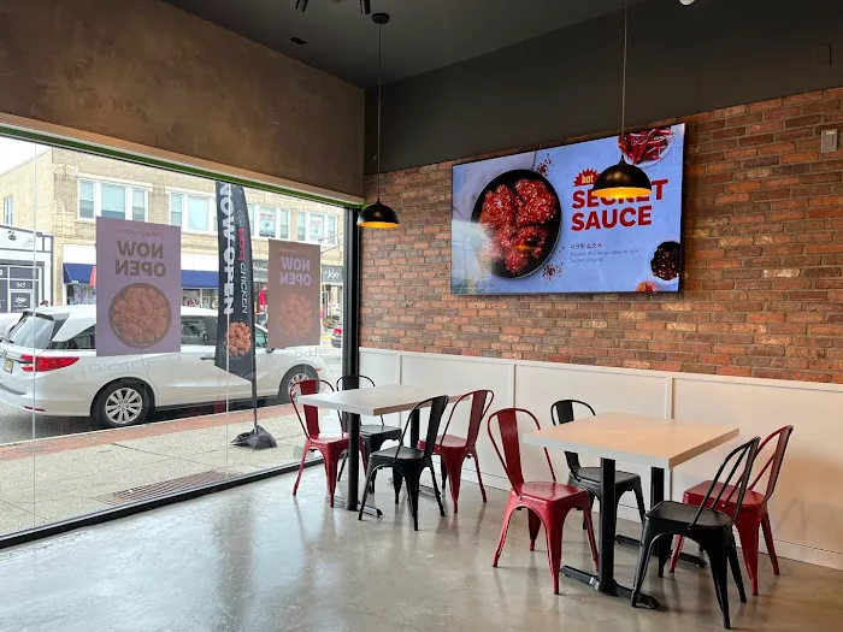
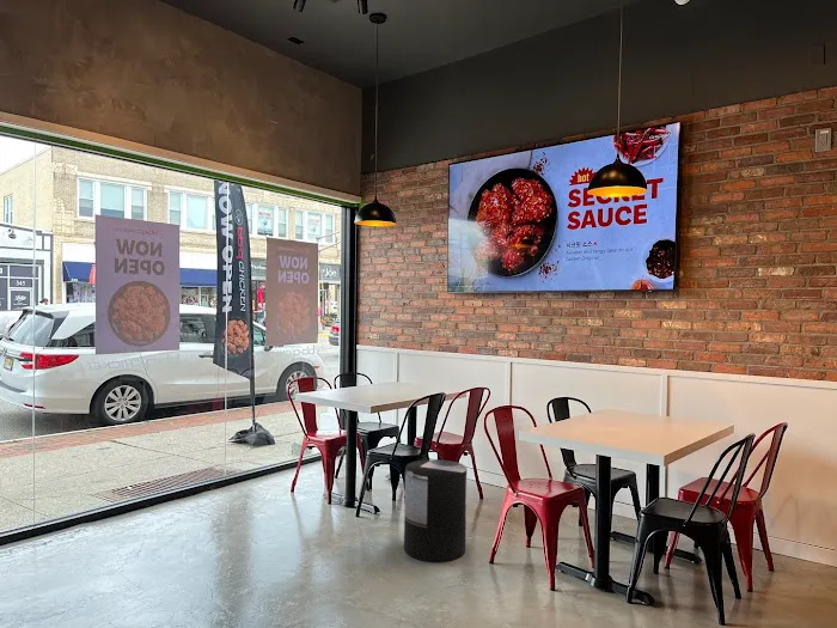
+ trash can [403,458,468,563]
